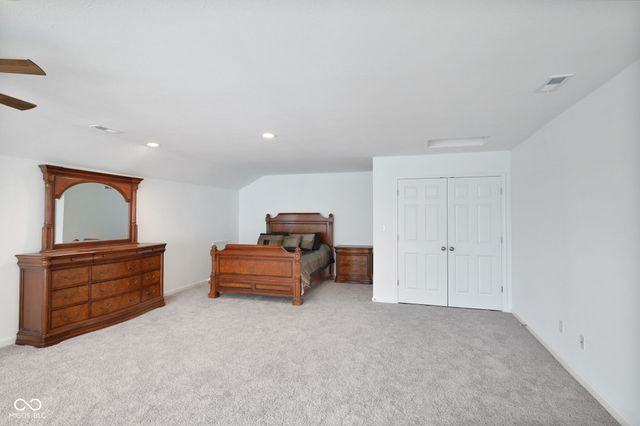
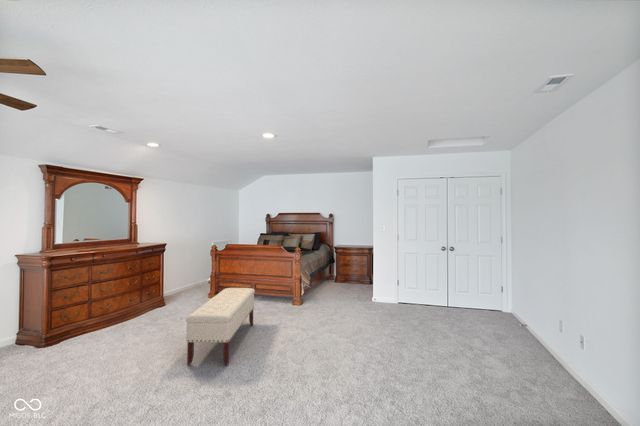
+ bench [185,287,256,366]
